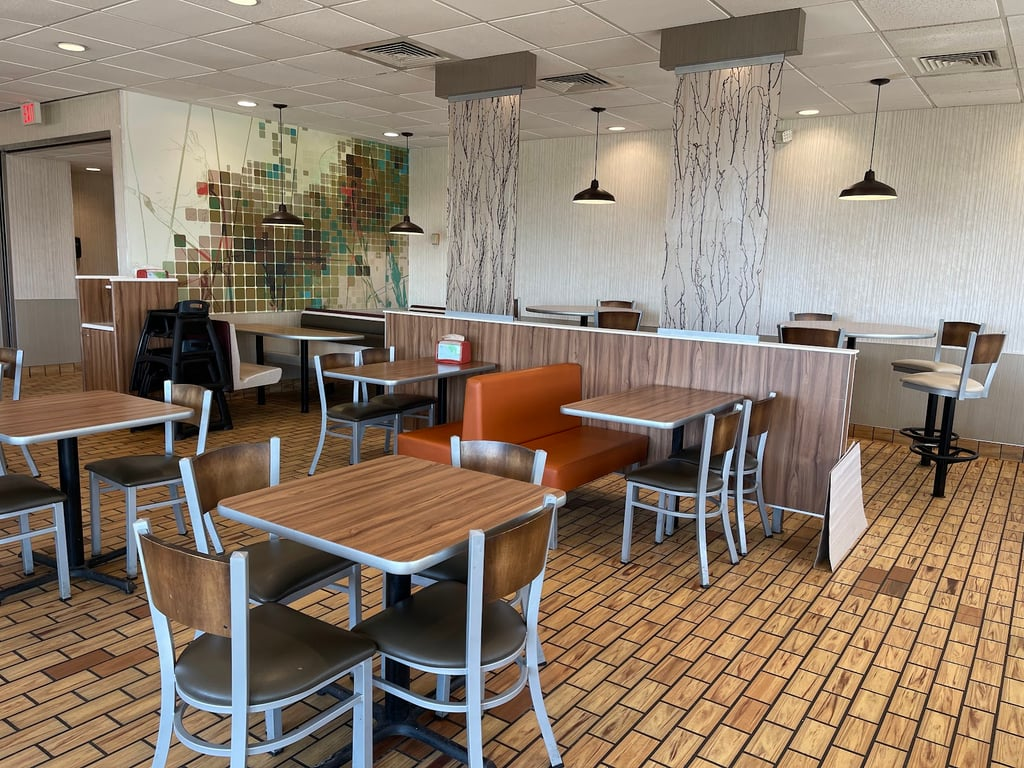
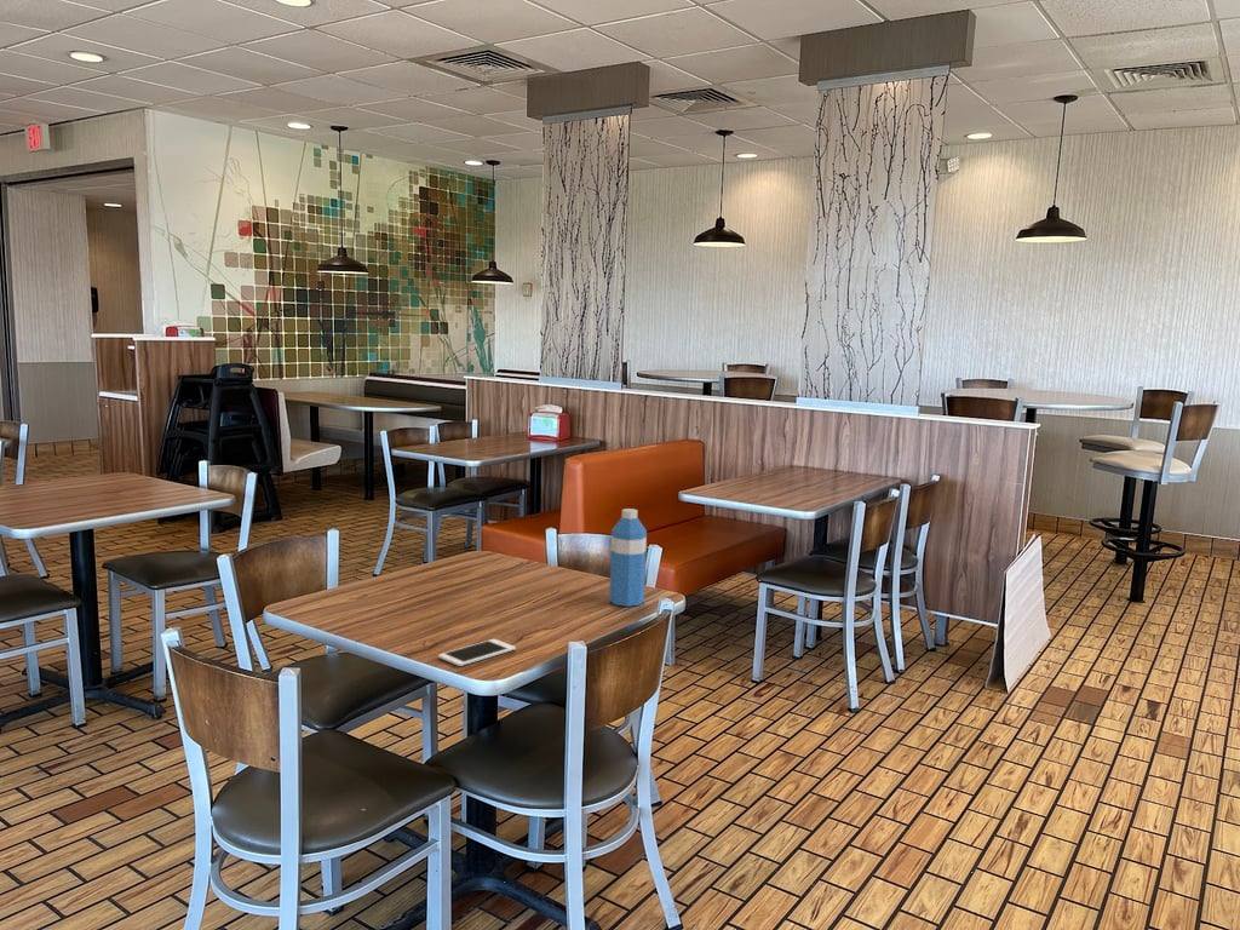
+ cell phone [437,638,517,667]
+ water bottle [608,507,648,608]
